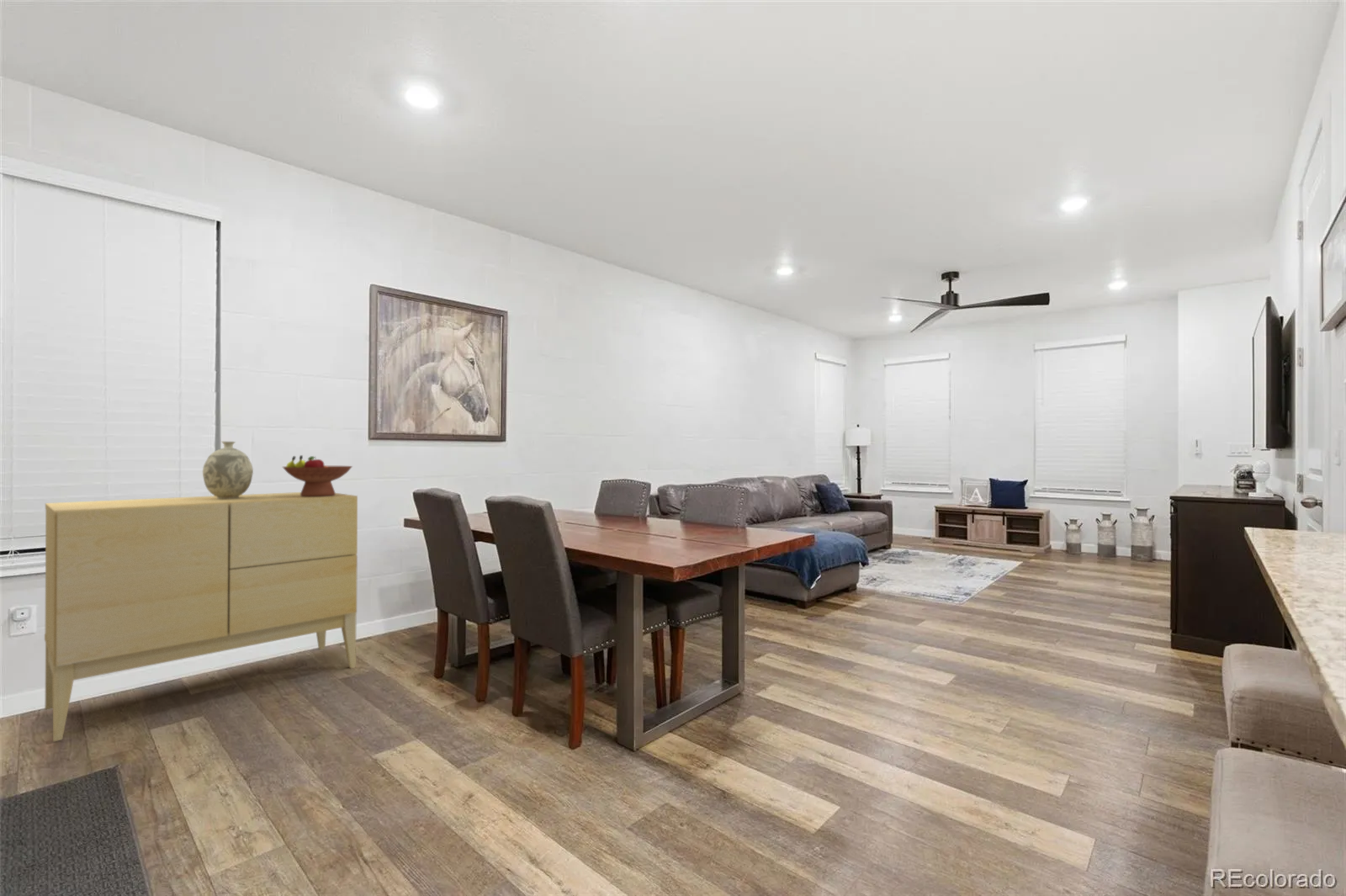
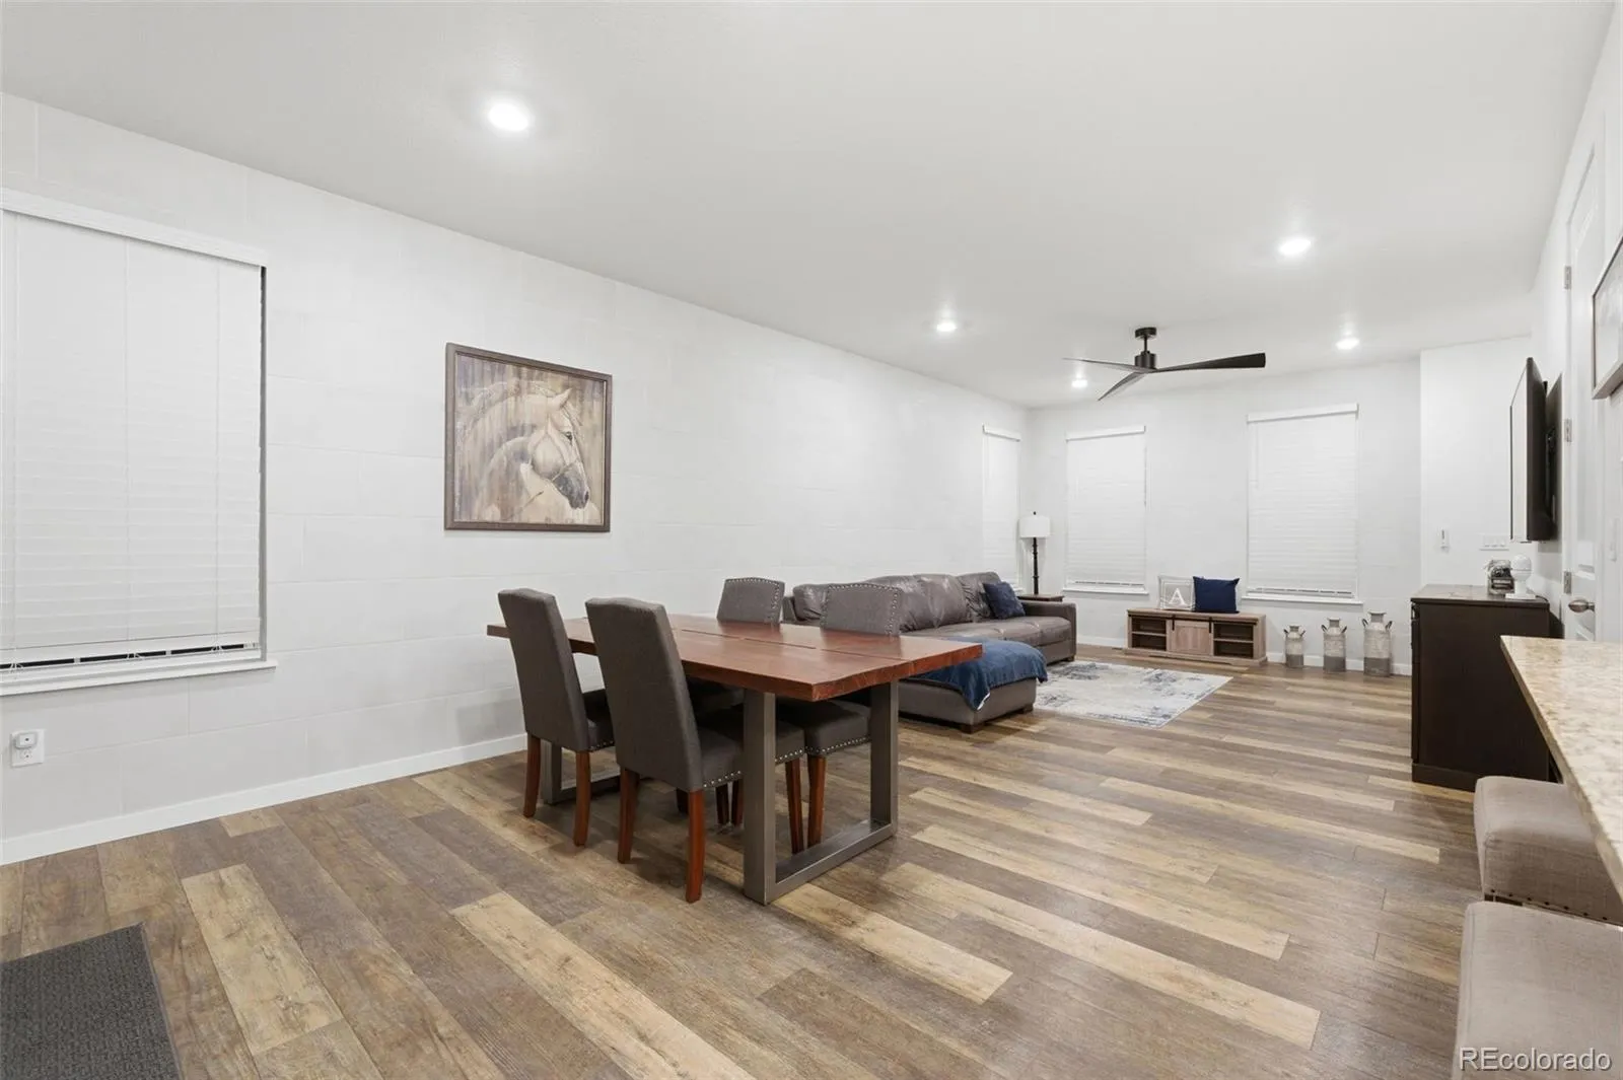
- decorative vase [202,441,254,499]
- sideboard [44,491,358,742]
- fruit bowl [282,454,353,496]
